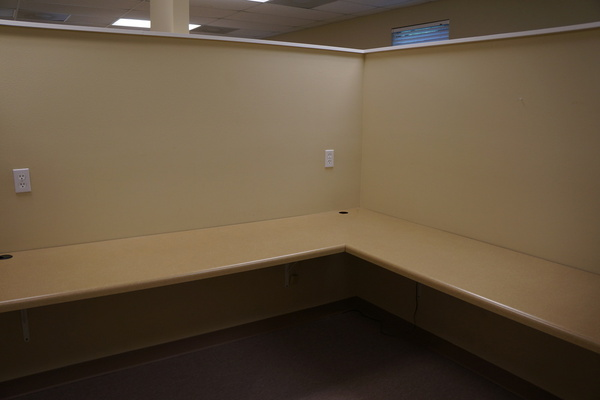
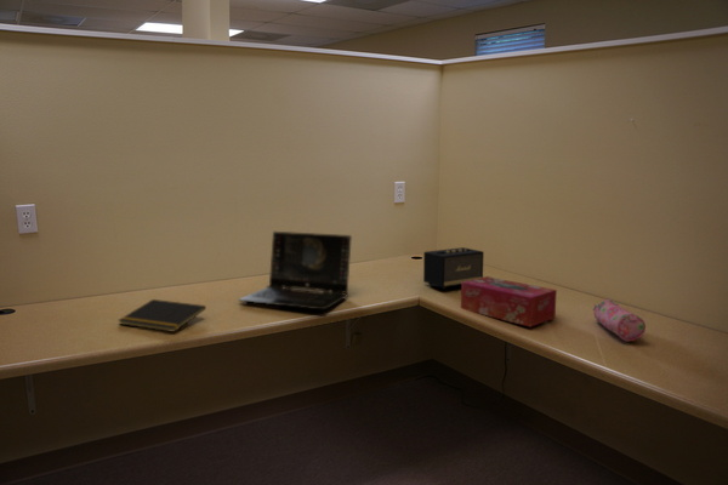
+ laptop [237,230,353,310]
+ tissue box [460,275,558,327]
+ notepad [116,298,207,333]
+ speaker [422,246,485,291]
+ pencil case [592,298,647,342]
